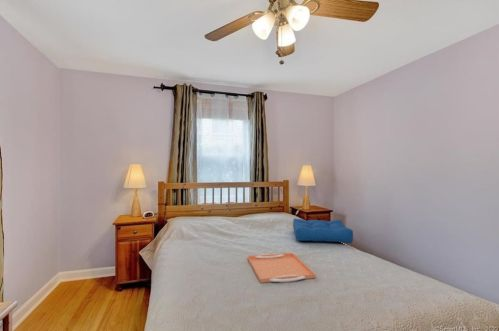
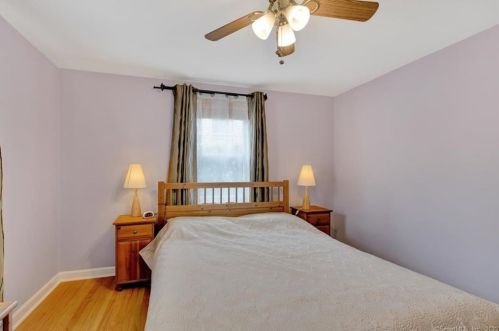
- serving tray [247,252,317,284]
- seat cushion [292,217,354,244]
